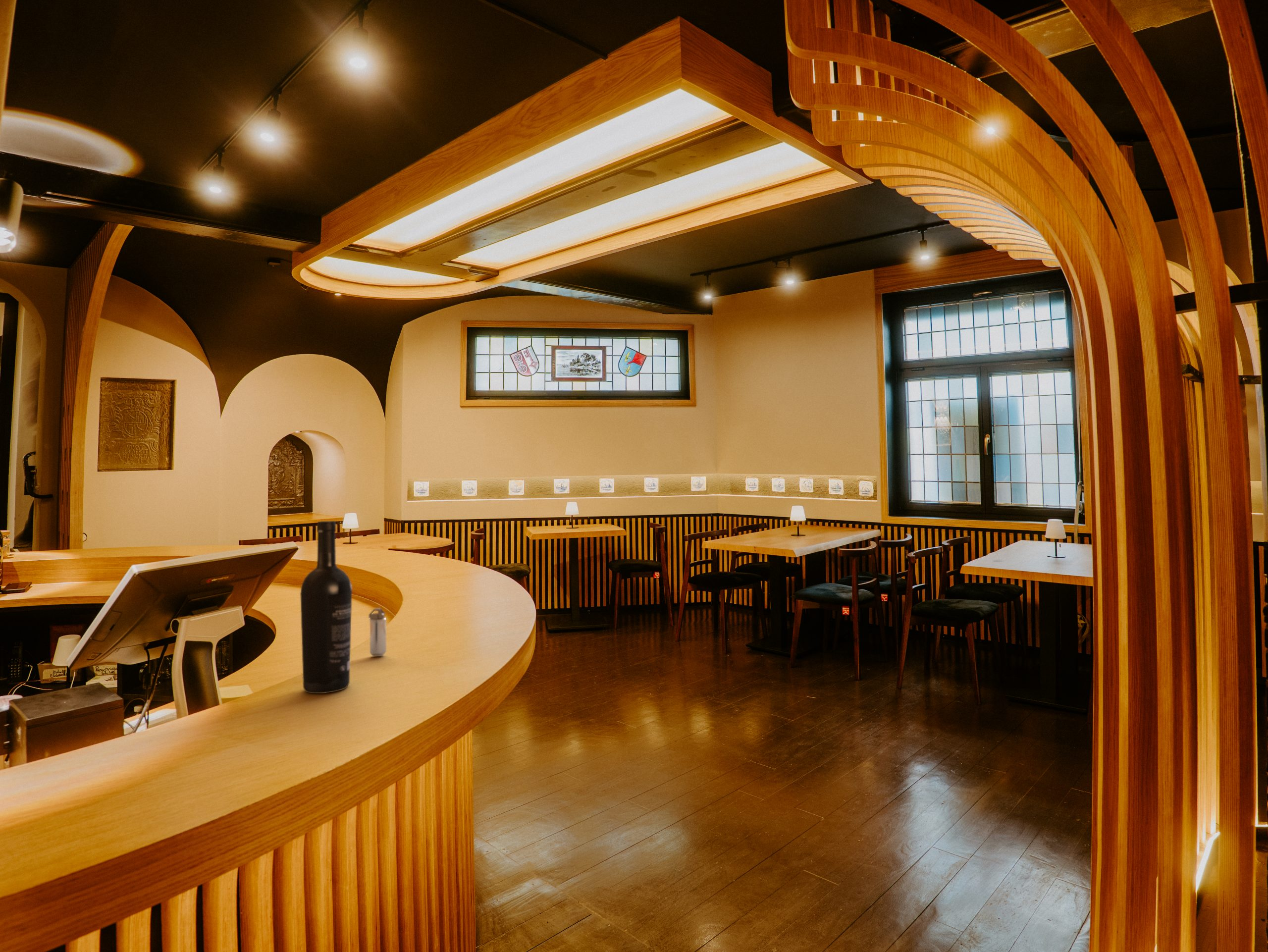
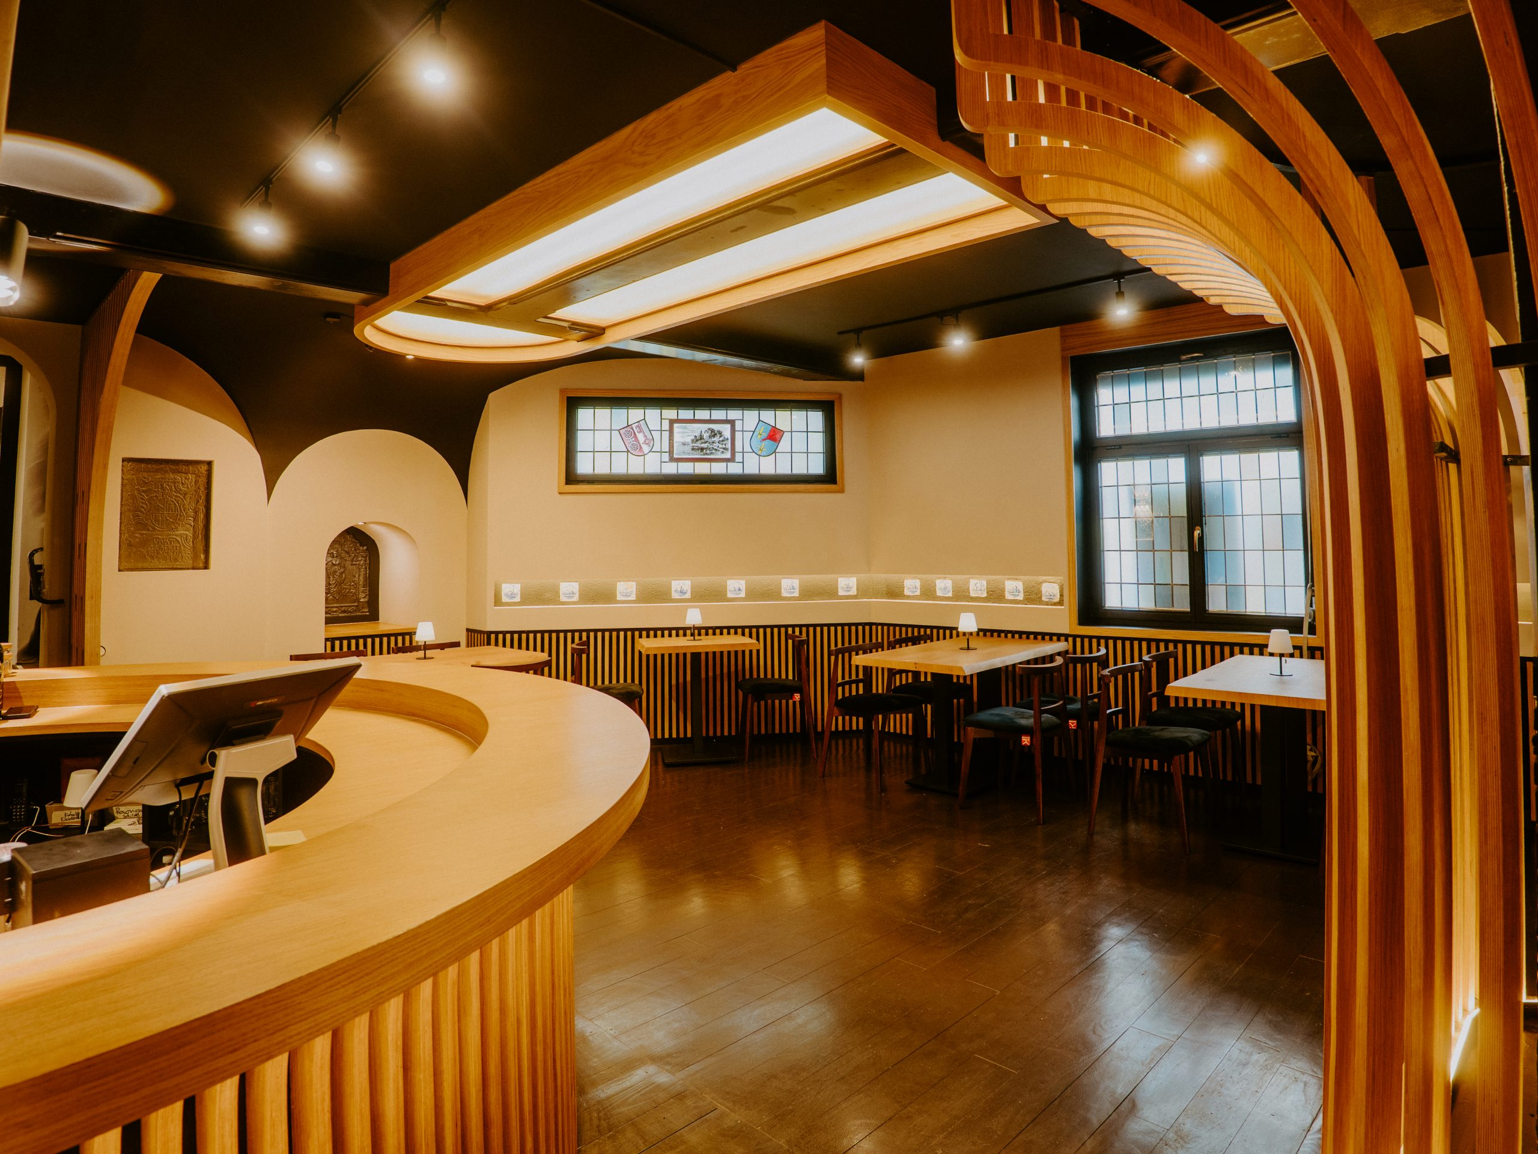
- shaker [369,607,387,657]
- wine bottle [300,521,353,694]
